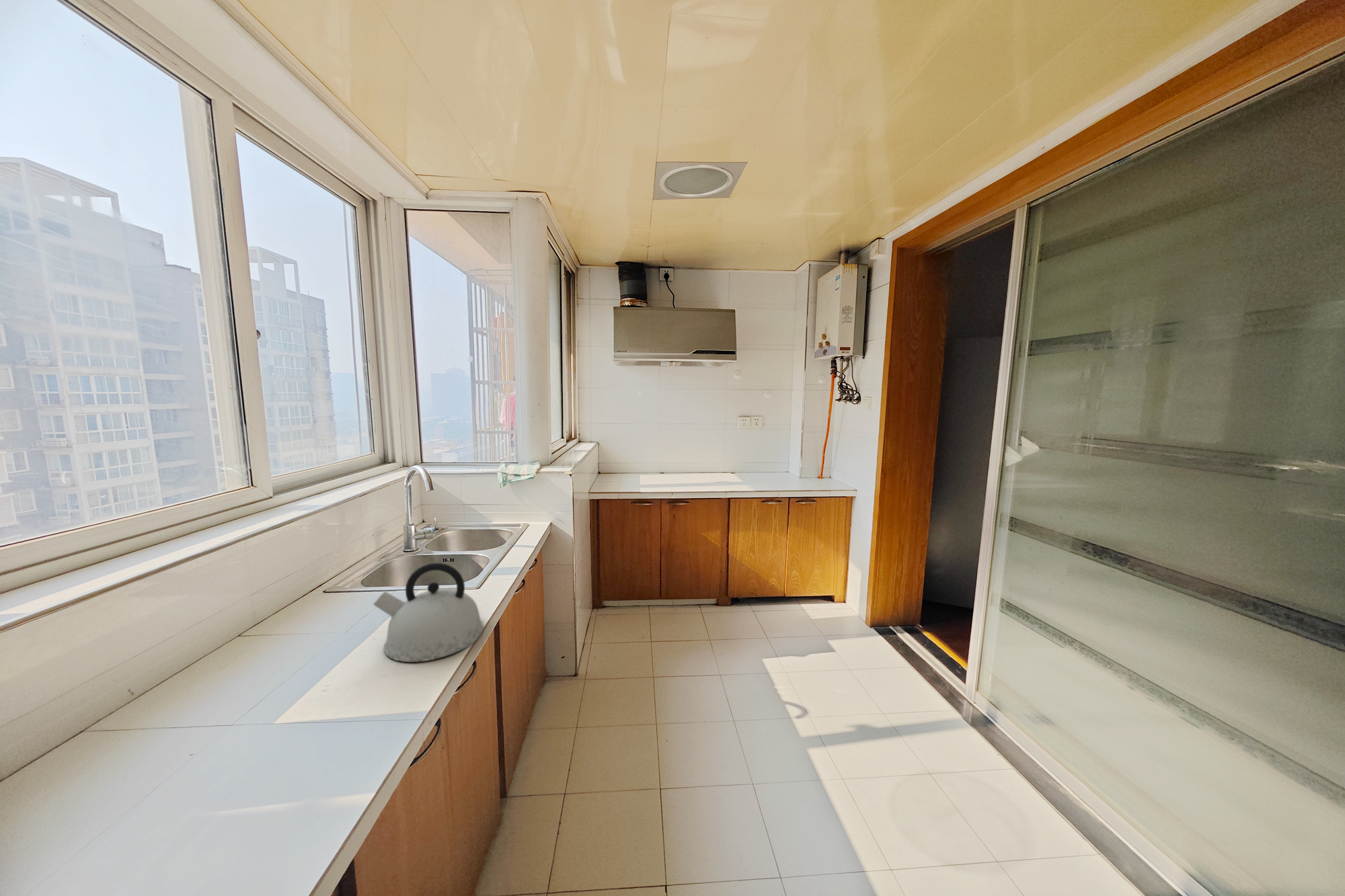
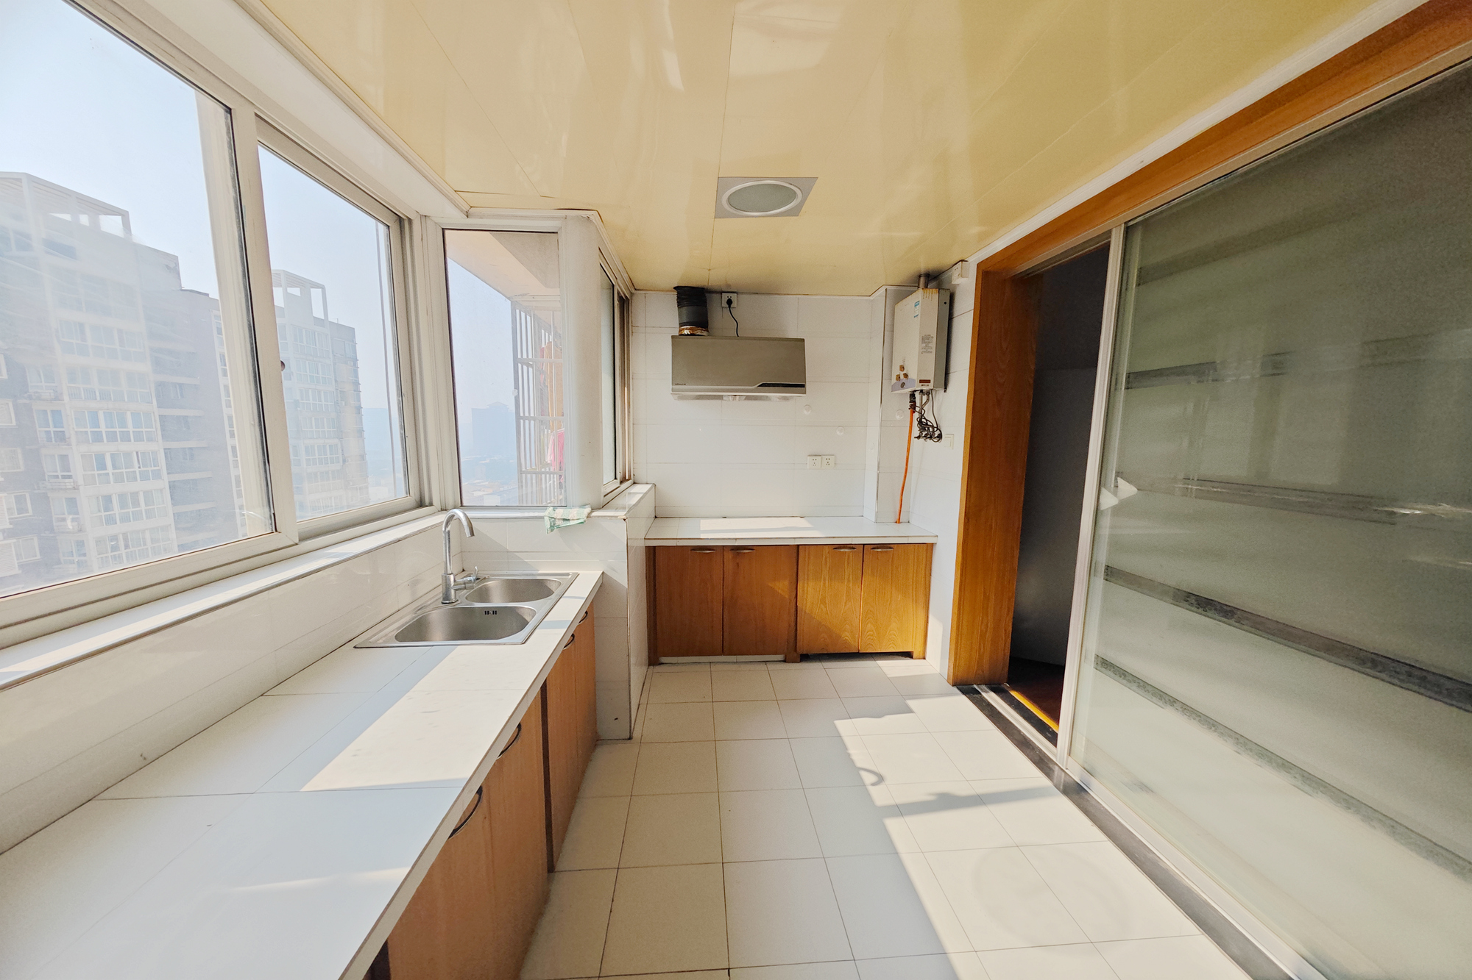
- kettle [373,563,484,663]
